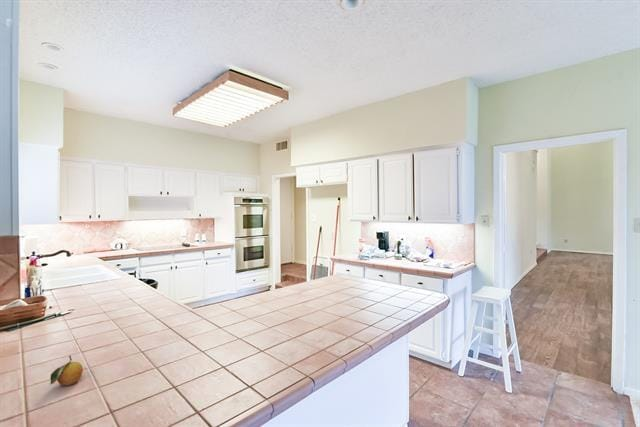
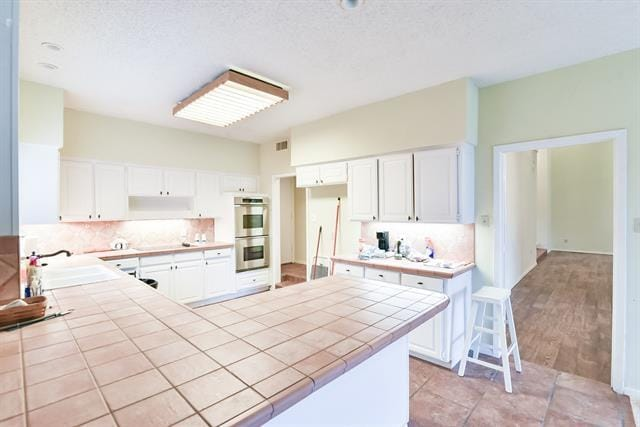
- fruit [49,354,84,387]
